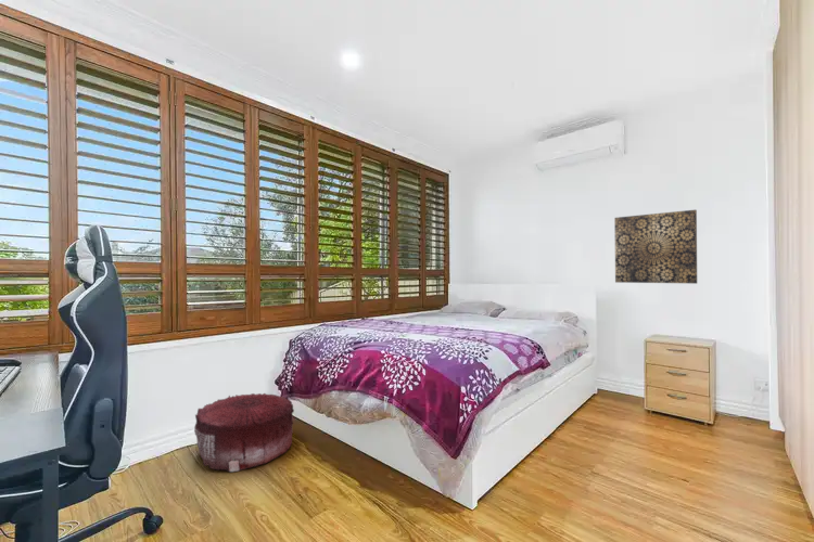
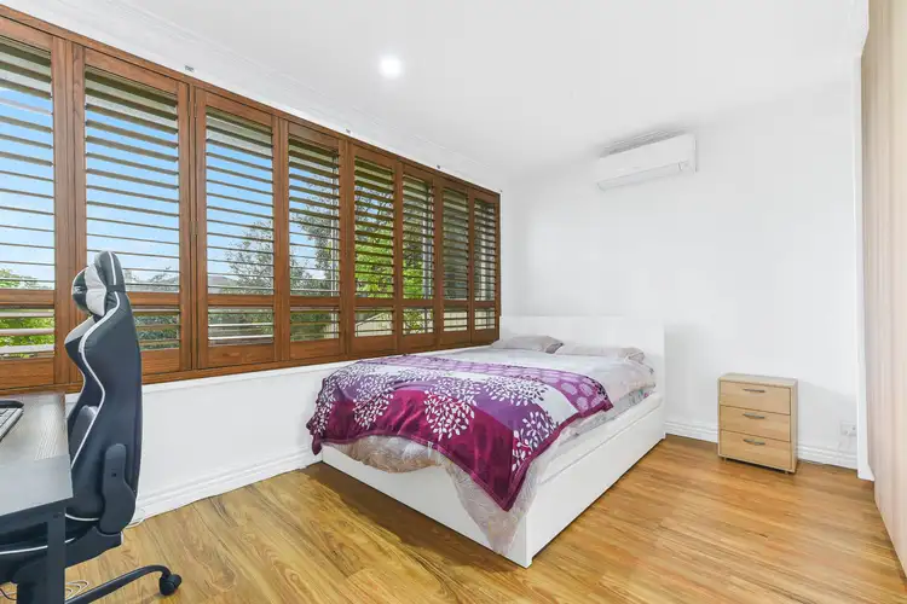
- wall art [613,209,698,285]
- pouf [193,392,295,473]
